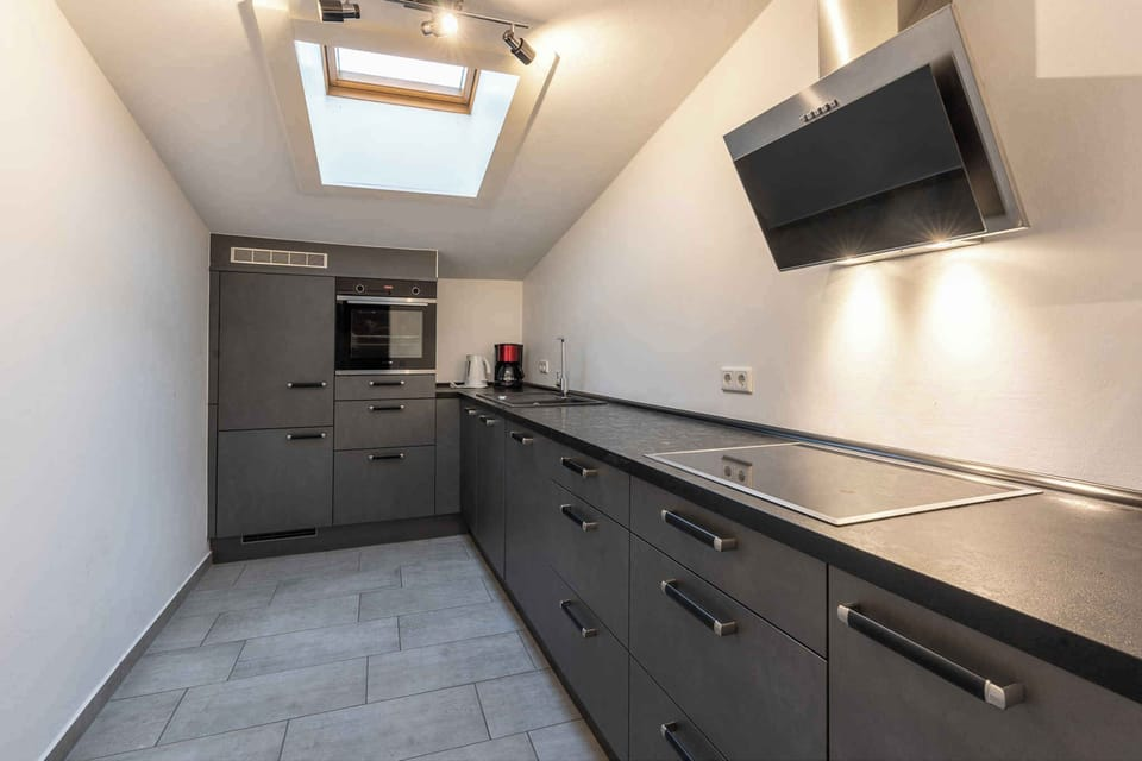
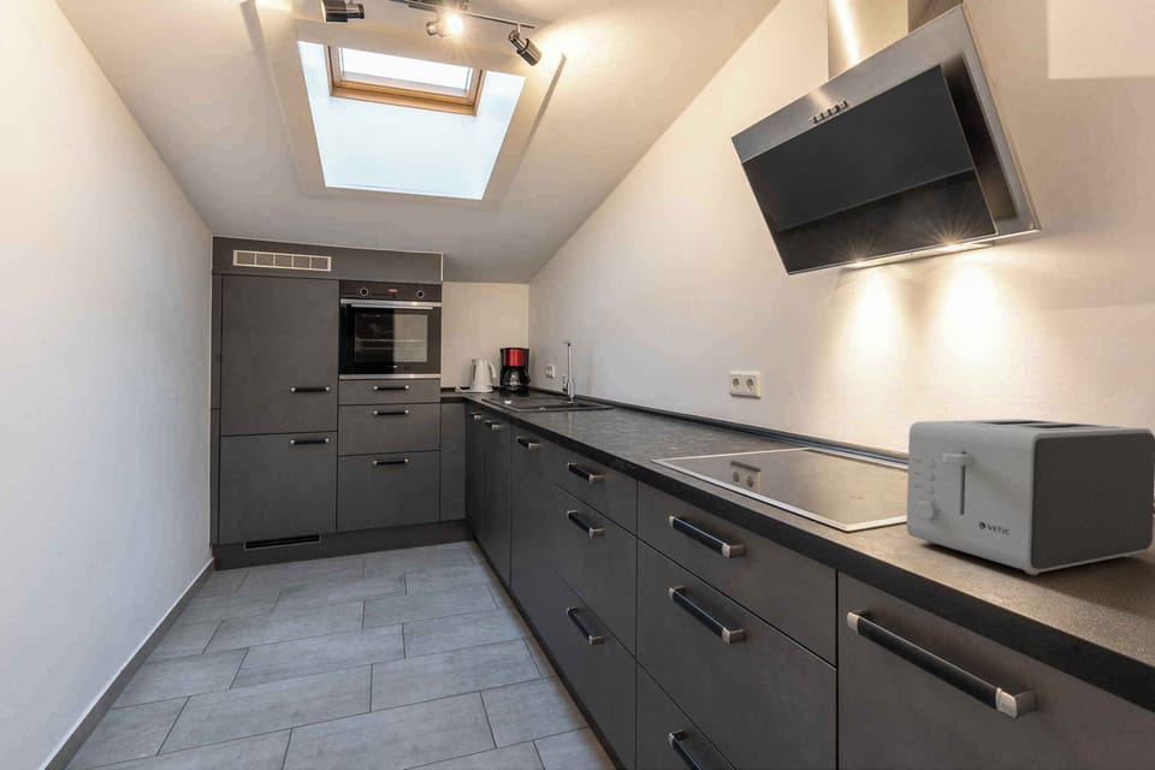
+ toaster [906,417,1155,576]
